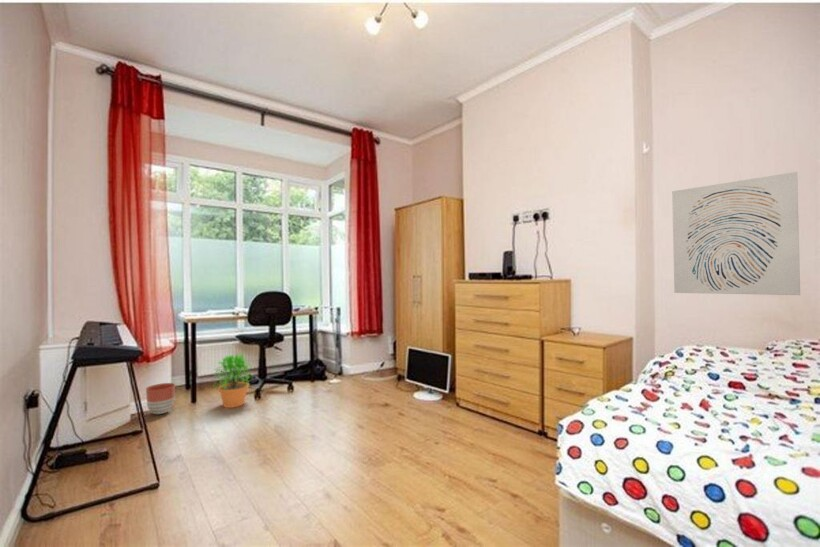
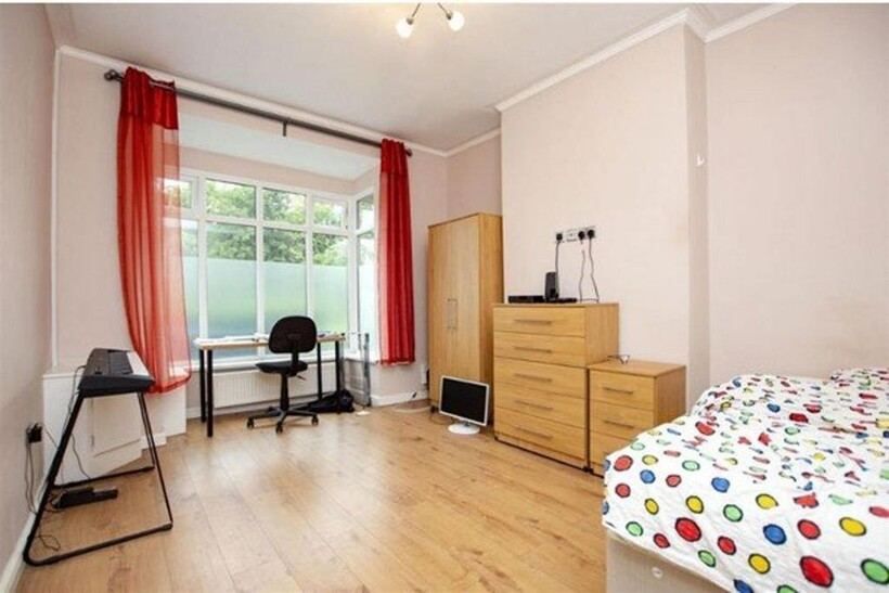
- potted plant [212,352,256,409]
- wall art [671,171,801,296]
- planter [145,382,176,415]
